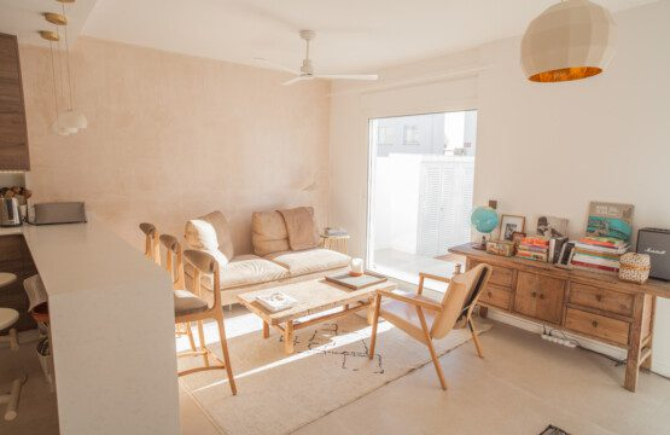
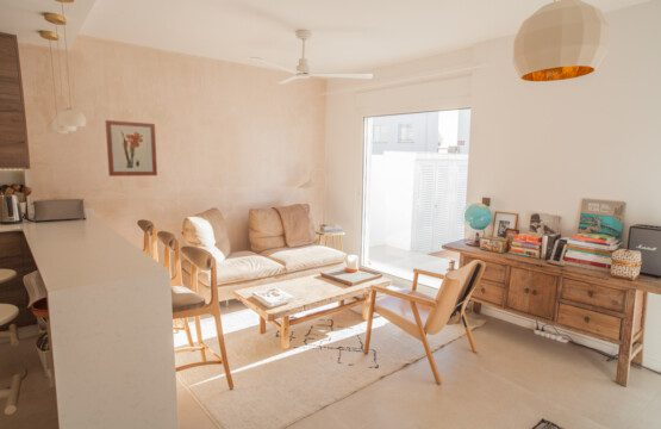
+ wall art [105,119,158,178]
